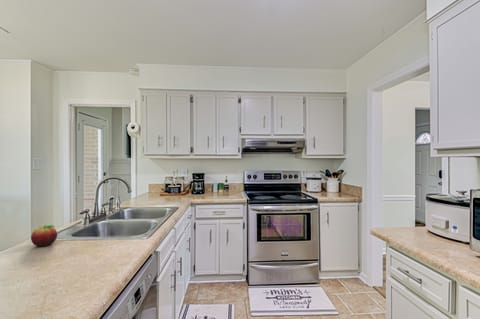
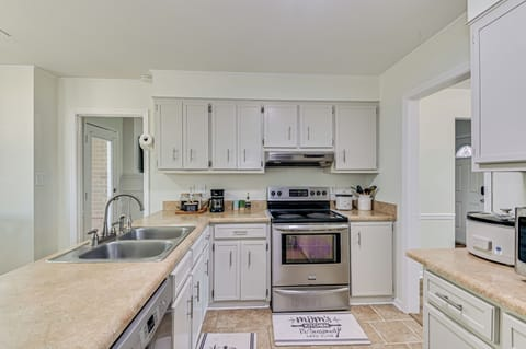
- fruit [30,224,58,247]
